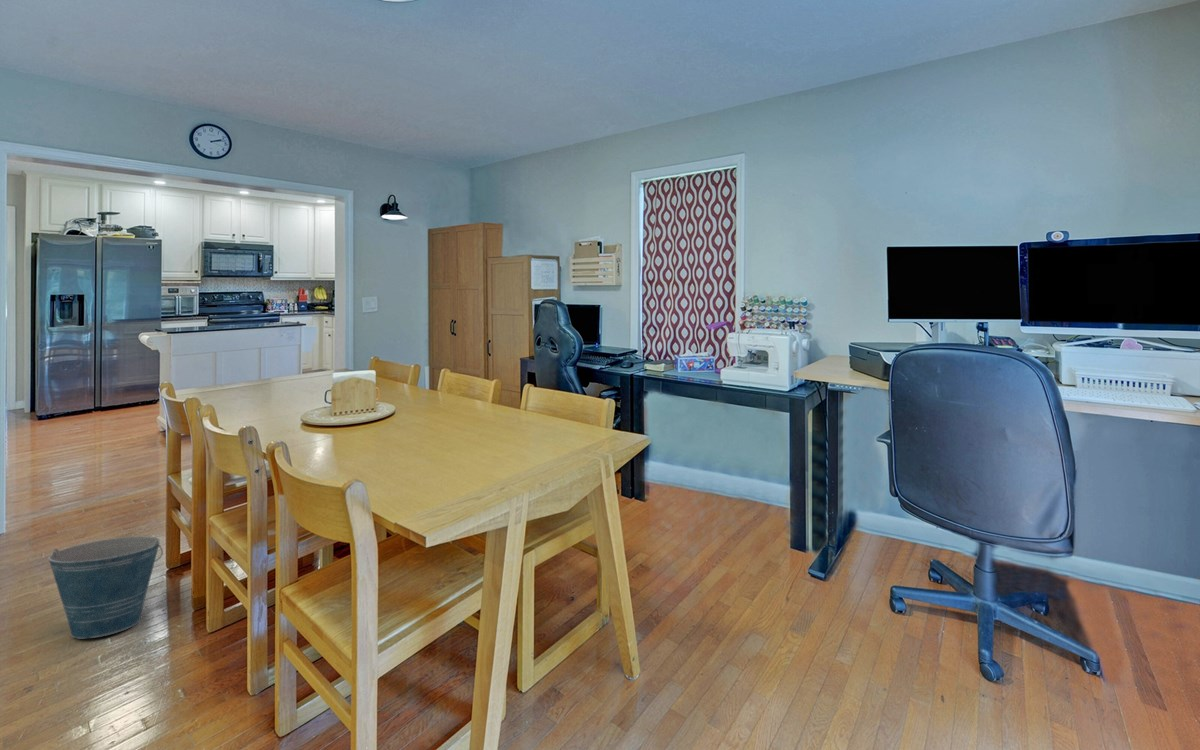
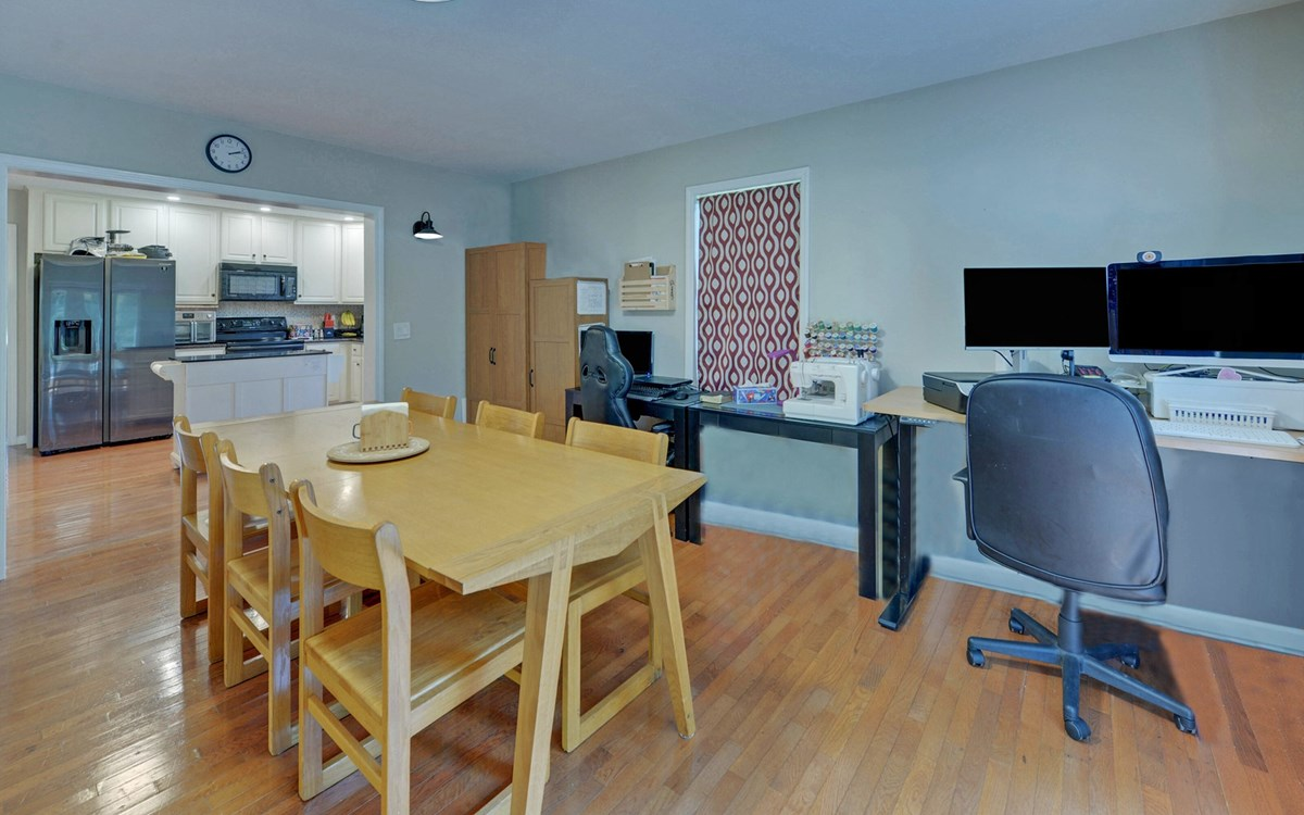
- bucket [47,535,164,639]
